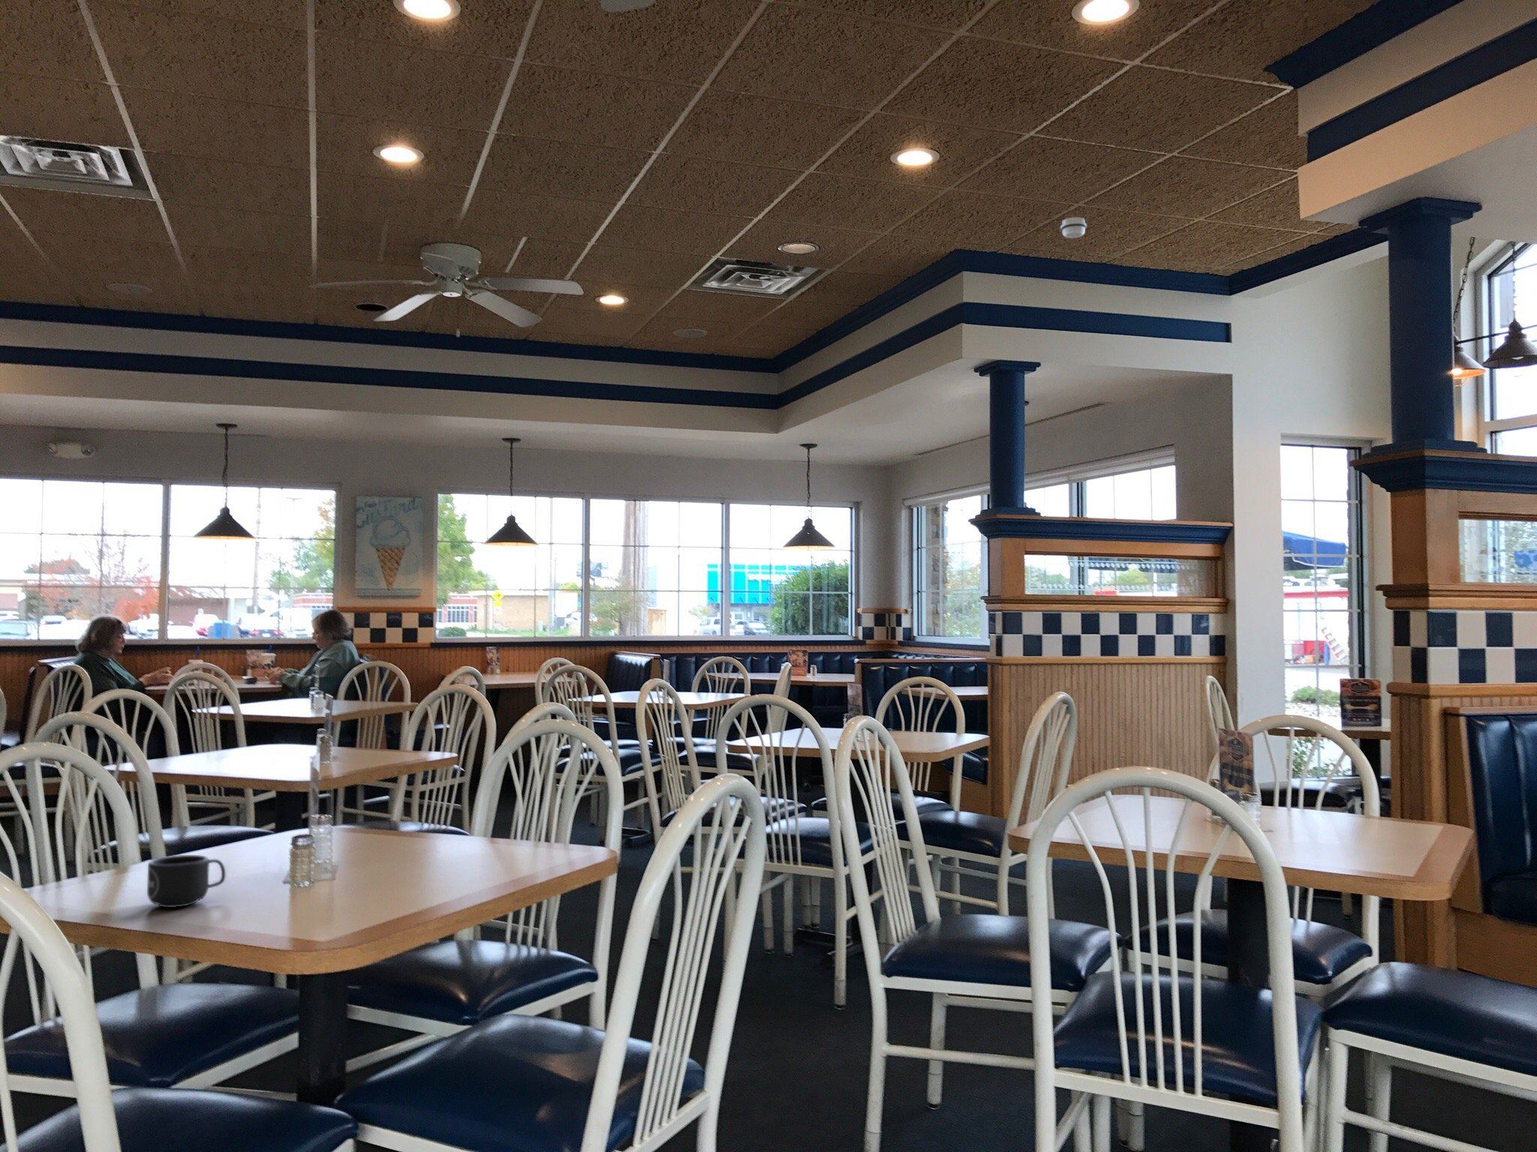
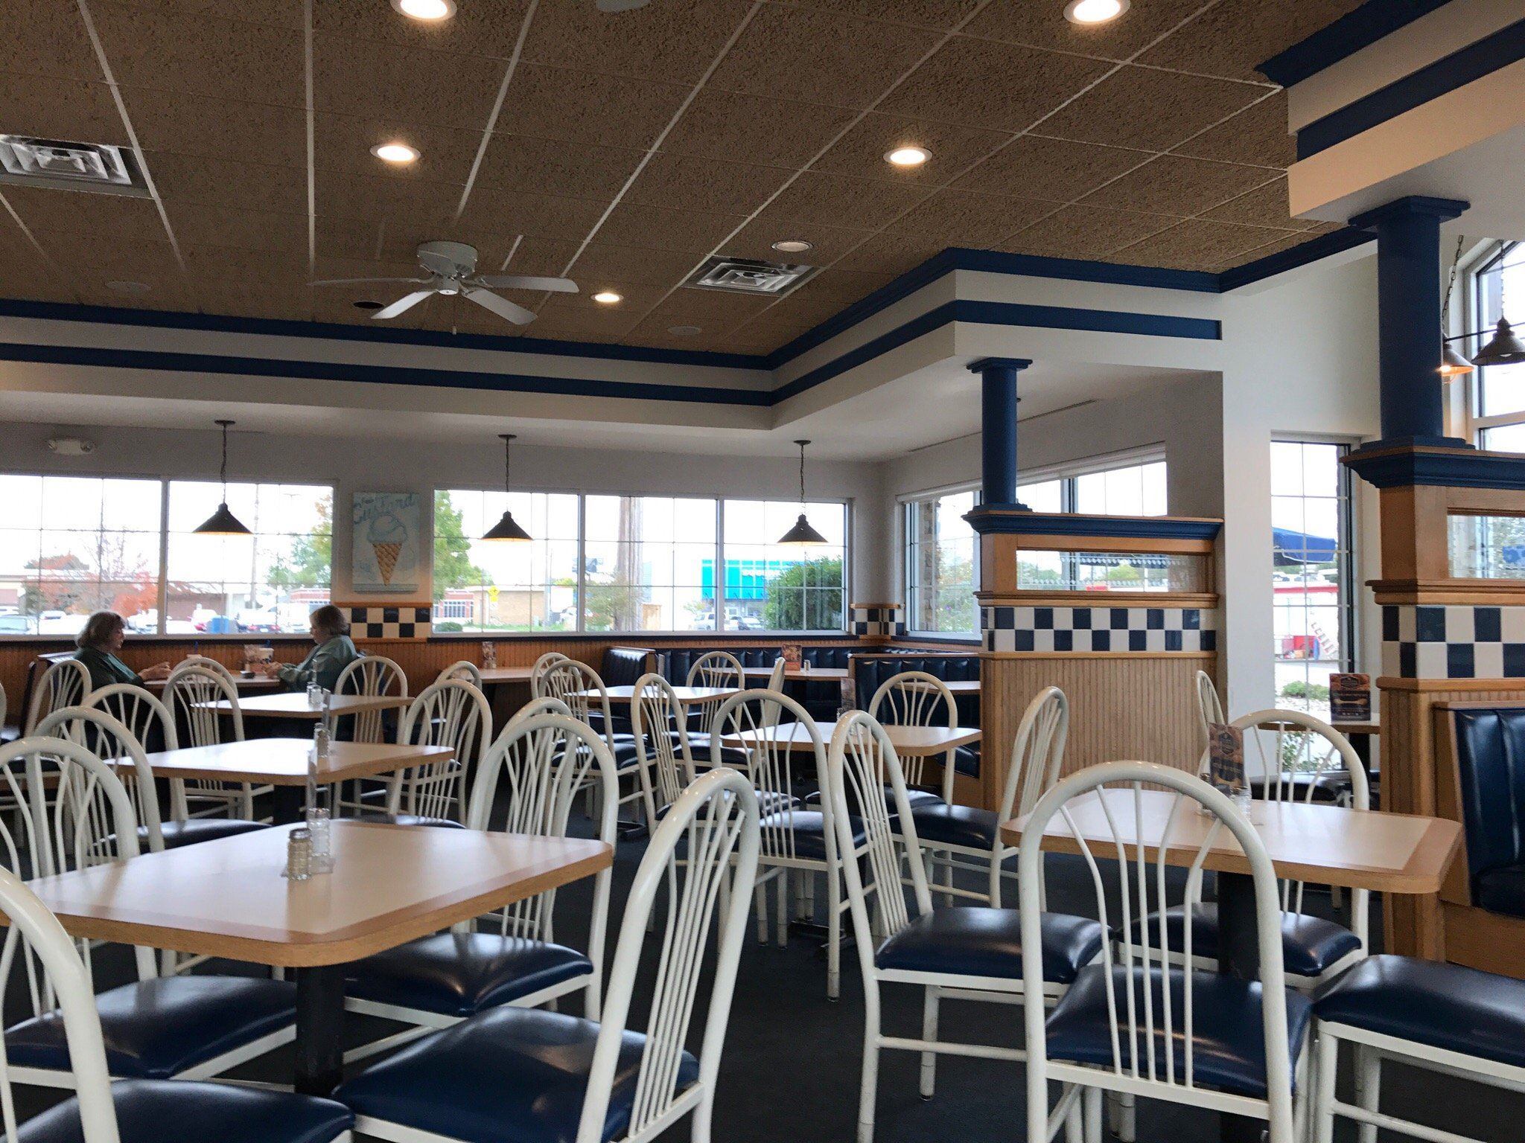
- mug [146,854,226,909]
- smoke detector [1060,217,1088,238]
